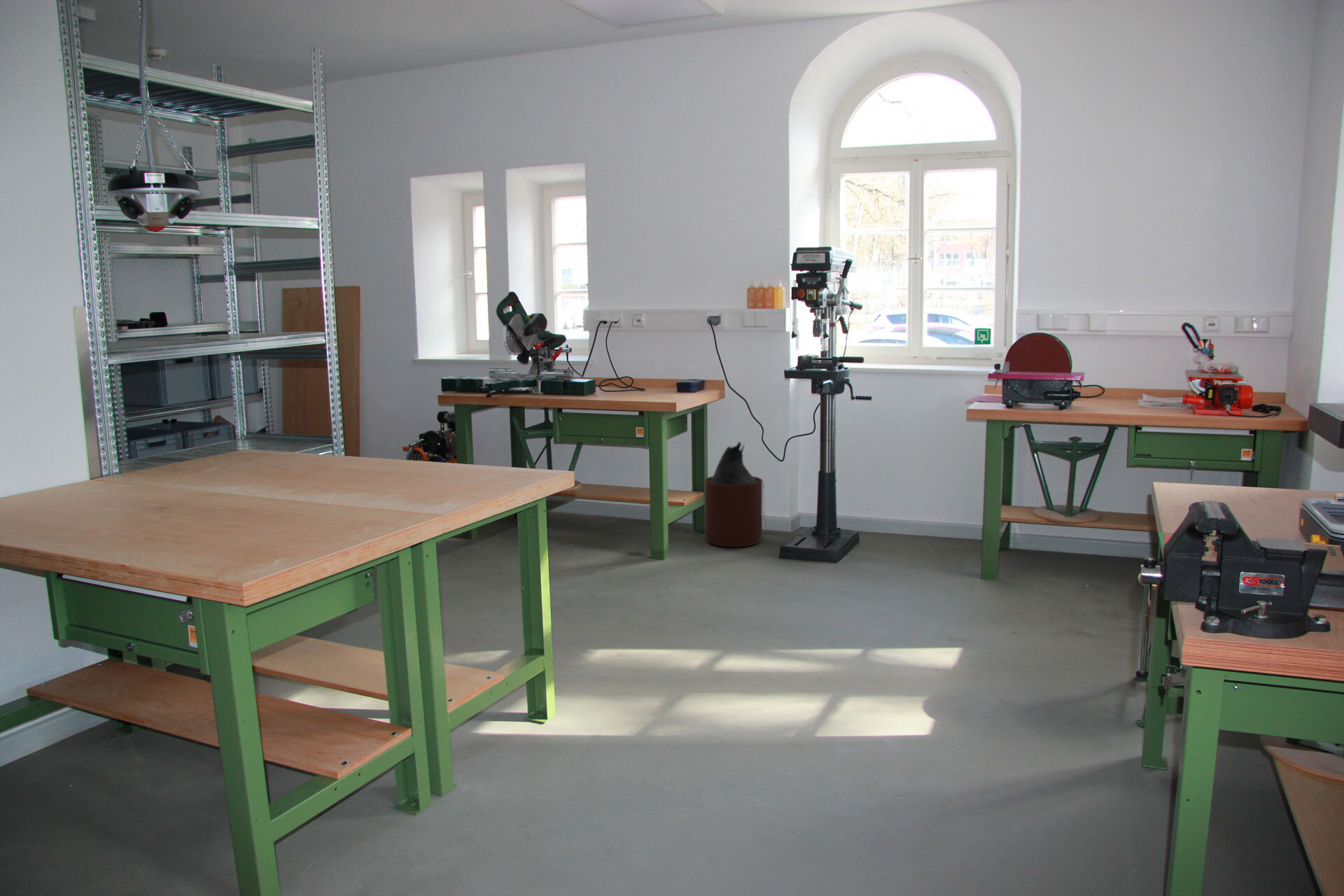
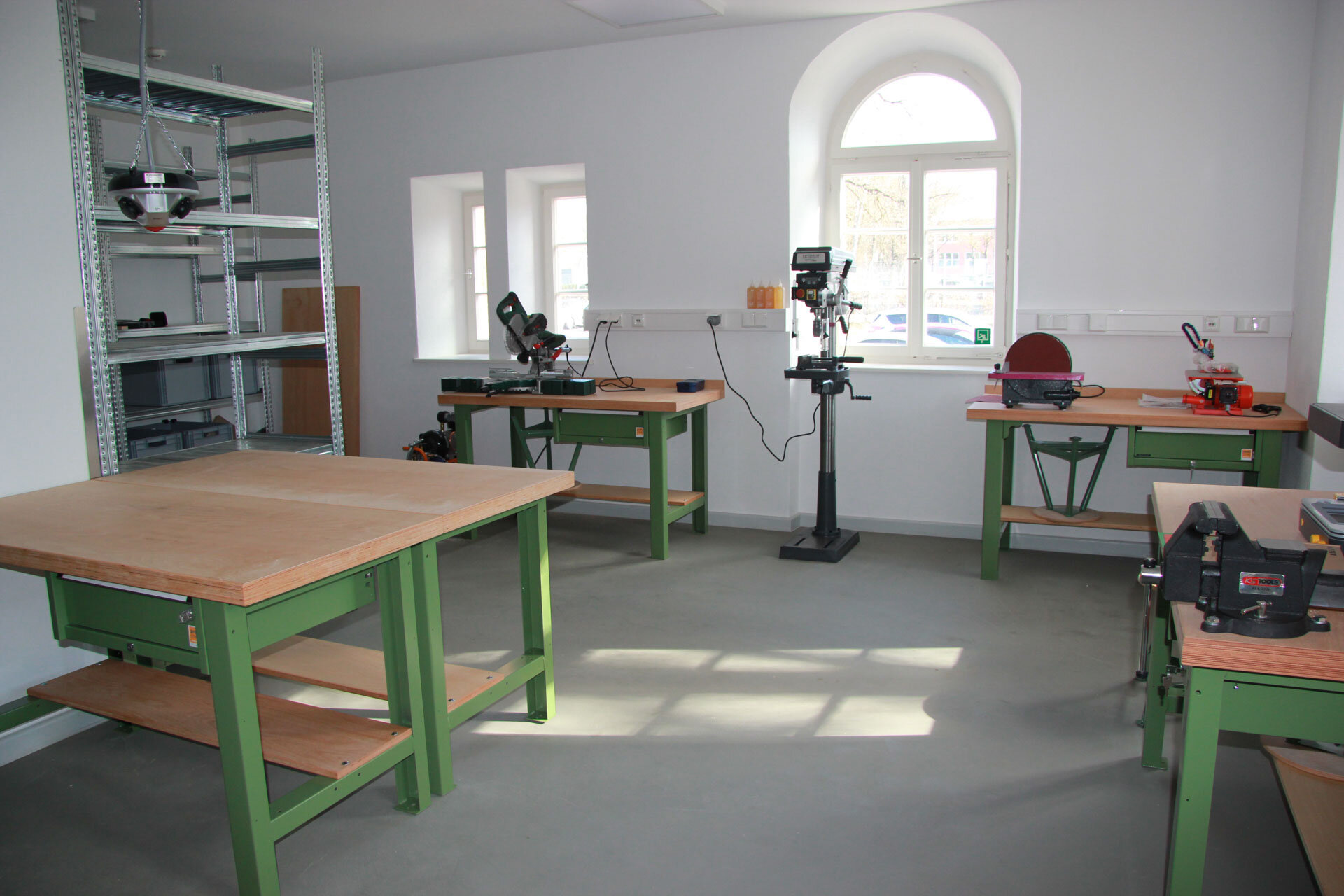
- trash bin [704,440,767,547]
